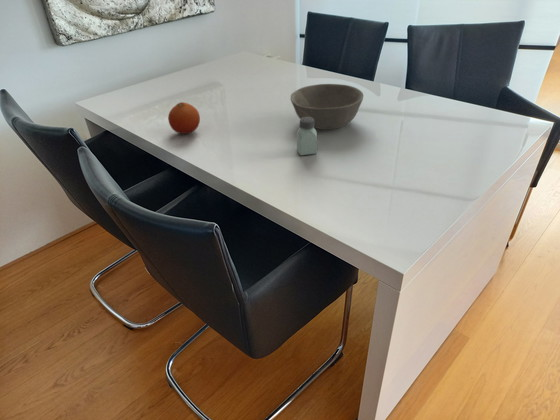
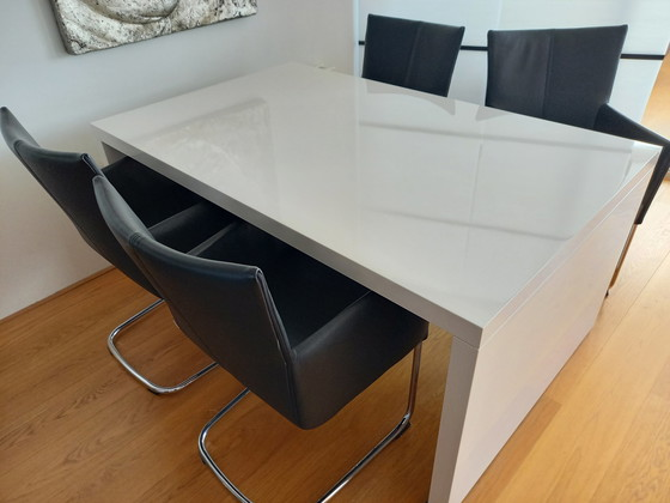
- saltshaker [296,117,318,156]
- fruit [167,101,201,135]
- bowl [290,83,365,130]
